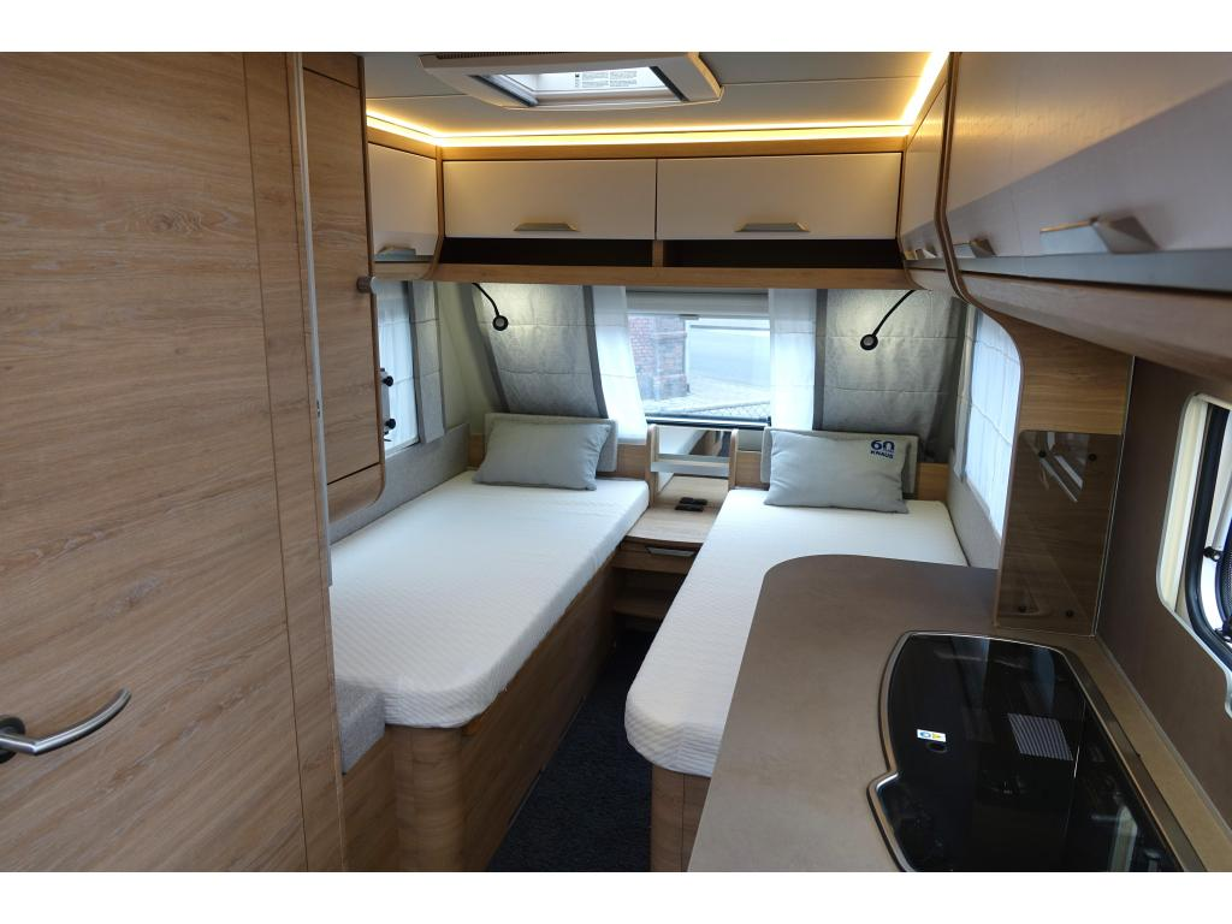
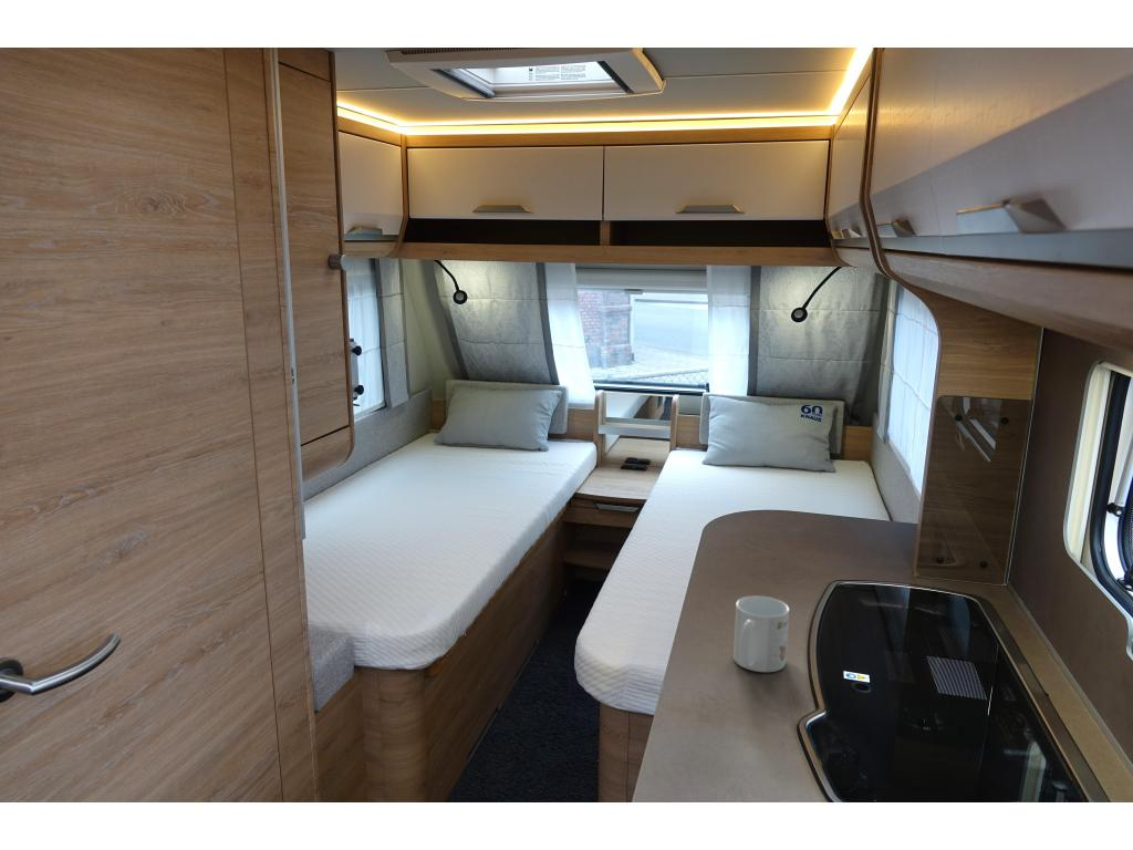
+ mug [732,594,790,673]
